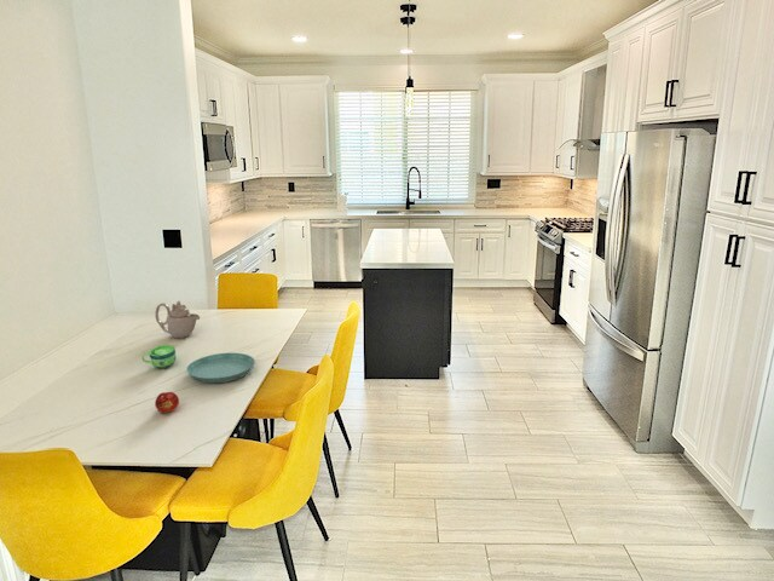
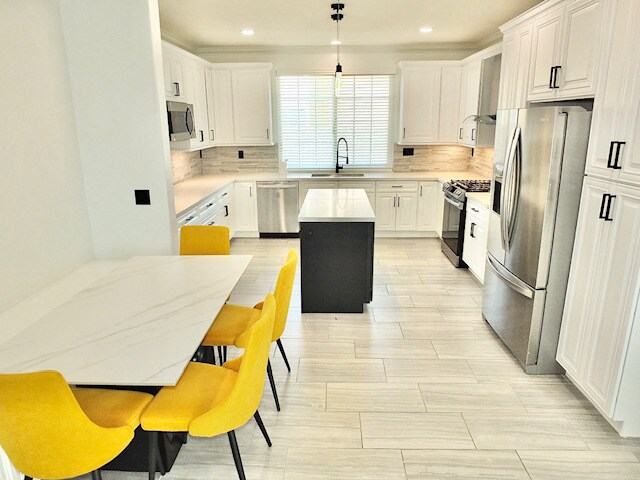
- teapot [154,300,201,340]
- cup [140,344,177,369]
- fruit [154,391,180,414]
- saucer [185,352,256,384]
